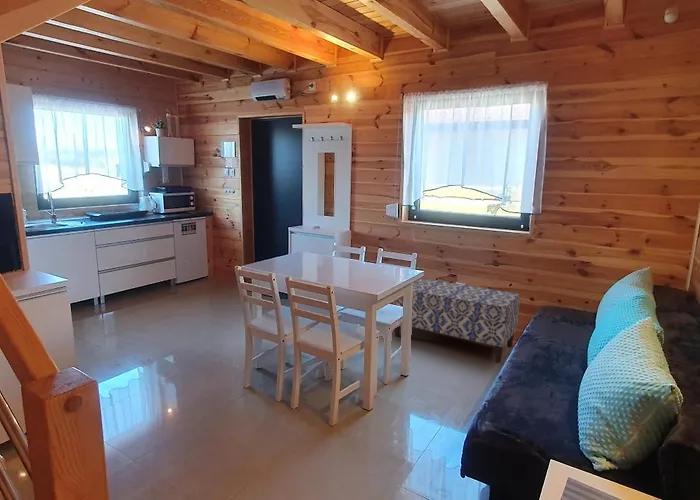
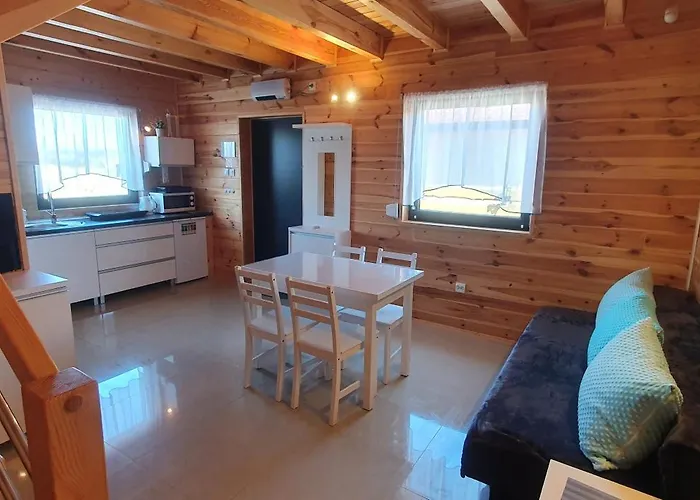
- bench [393,277,521,364]
